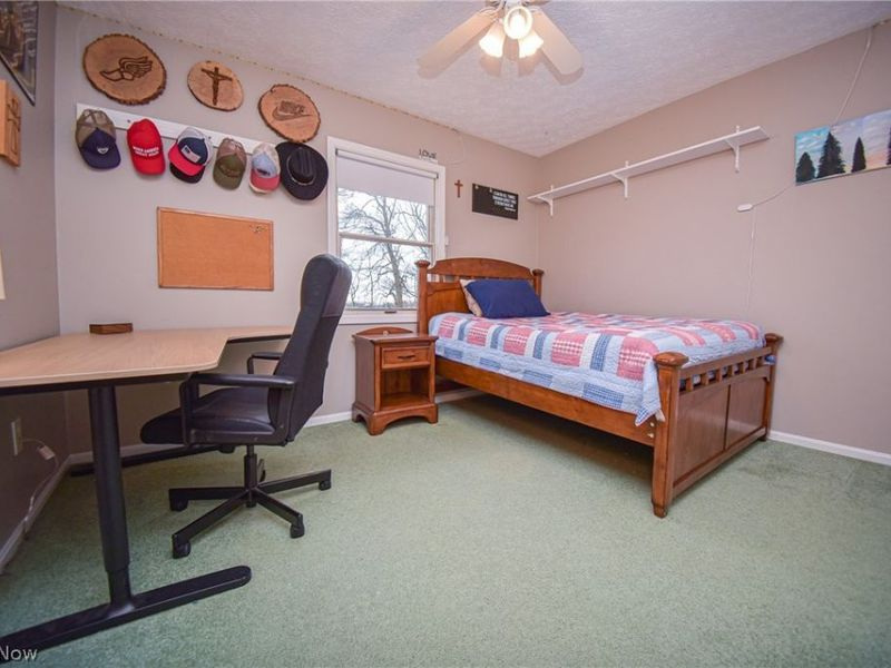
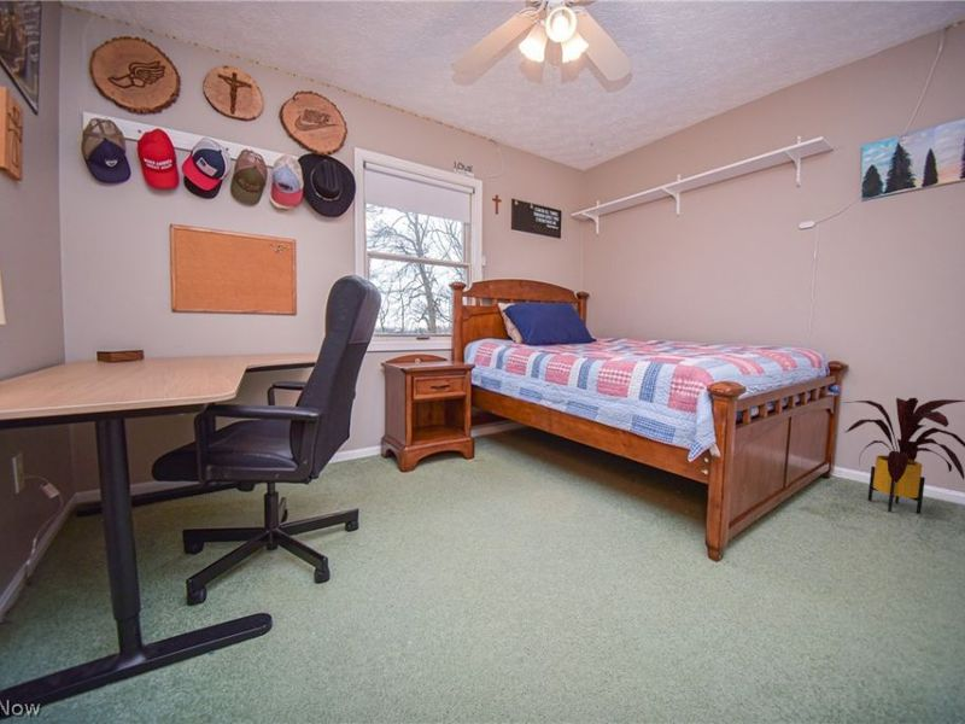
+ house plant [844,397,965,515]
